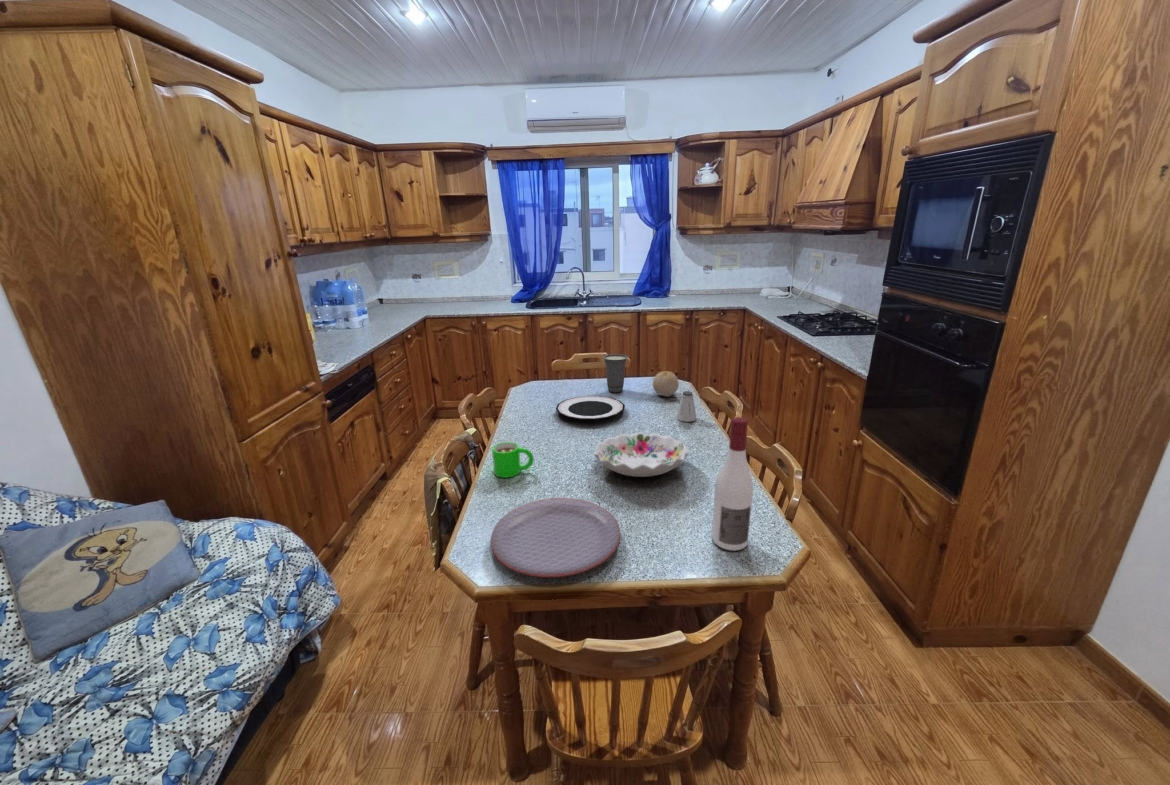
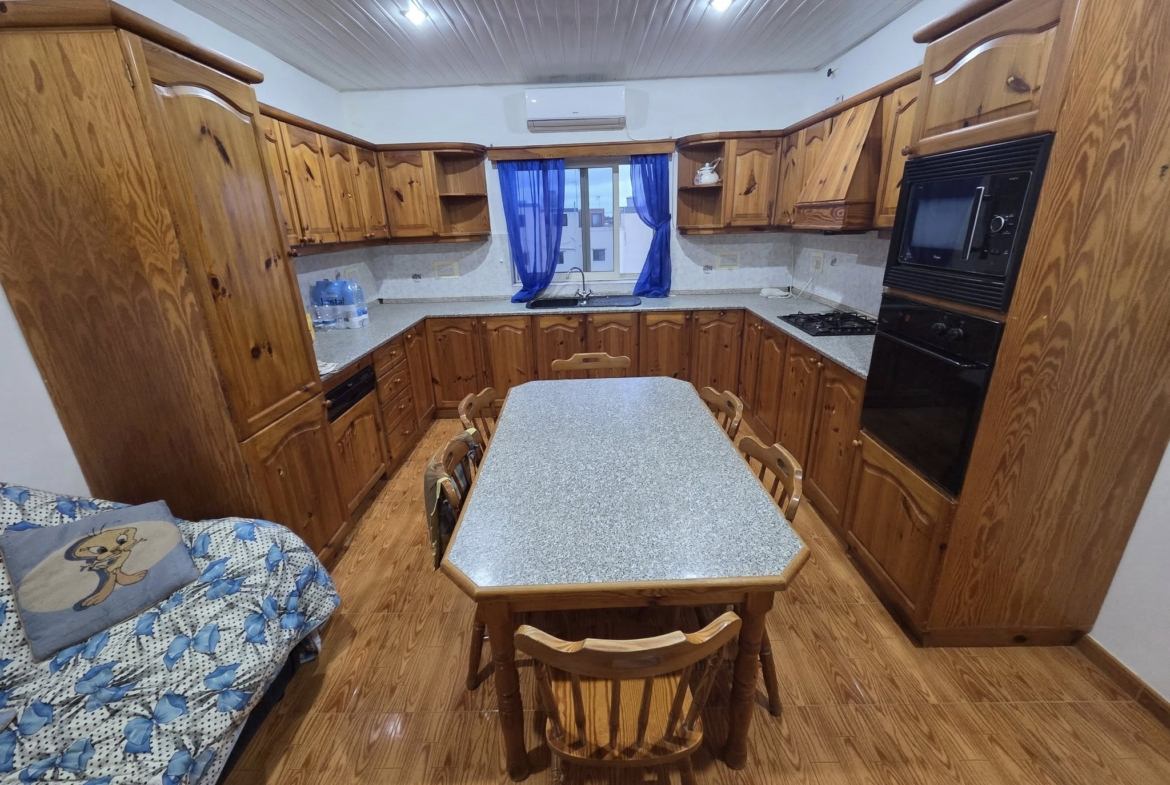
- cup [602,353,629,393]
- fruit [652,370,680,398]
- saltshaker [676,390,697,423]
- decorative bowl [593,432,690,478]
- alcohol [711,416,754,552]
- plate [490,497,622,578]
- plate [555,395,626,421]
- mug [491,441,535,479]
